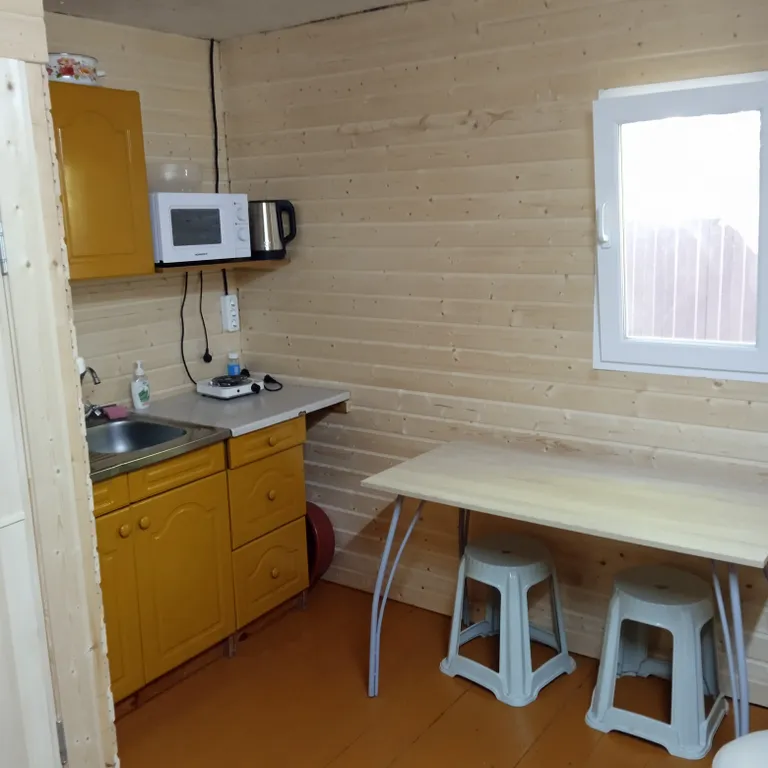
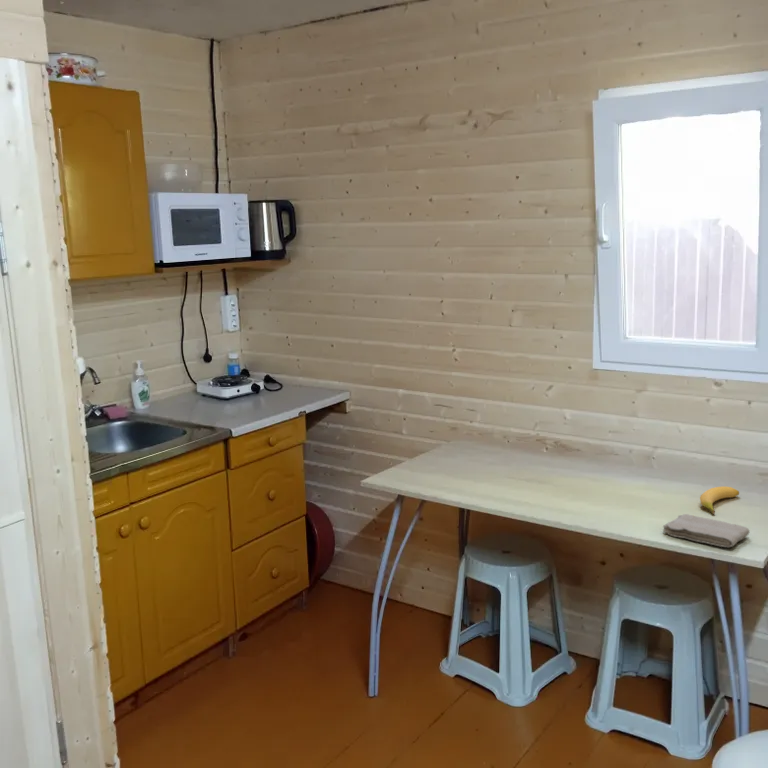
+ banana [699,485,740,515]
+ washcloth [662,513,751,548]
